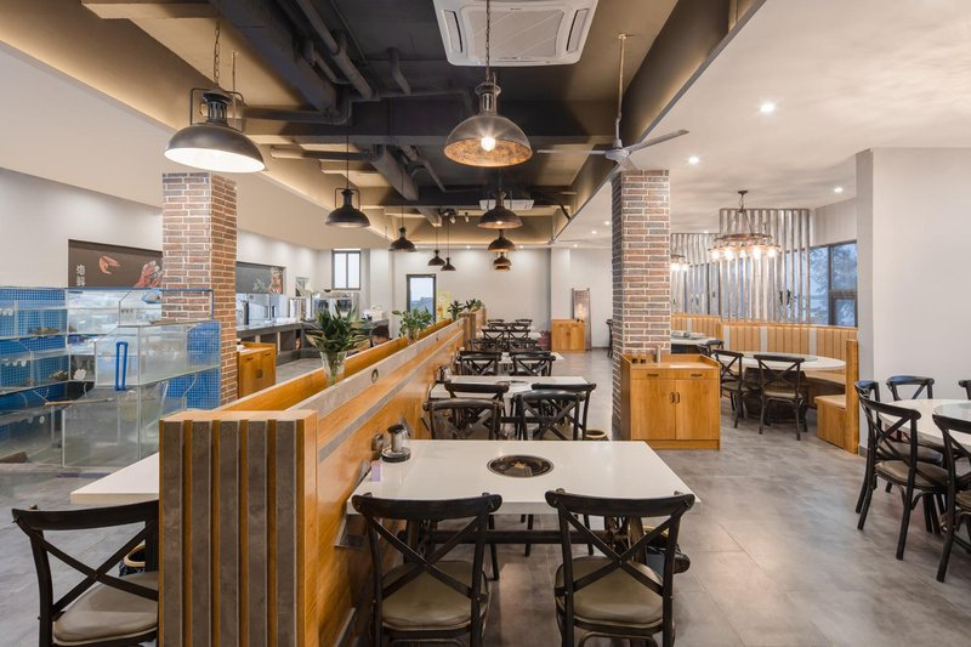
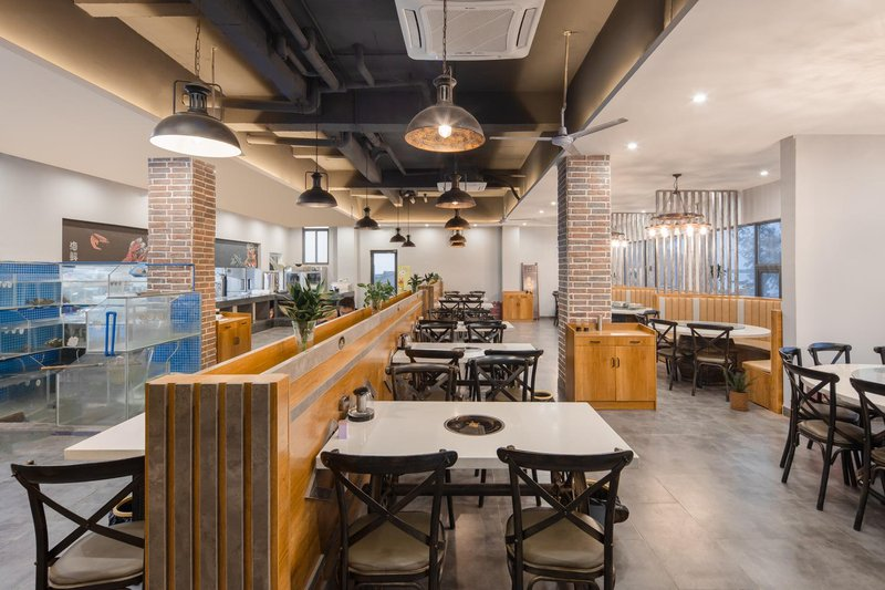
+ house plant [721,366,762,412]
